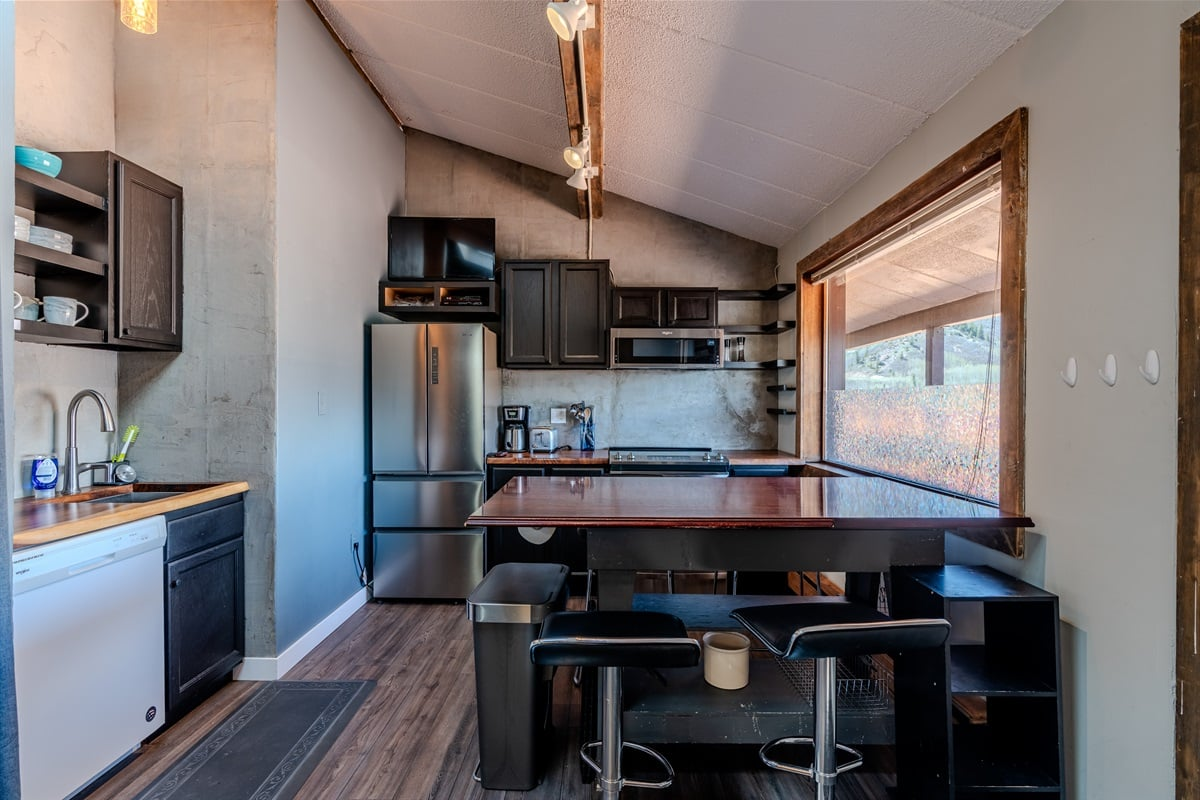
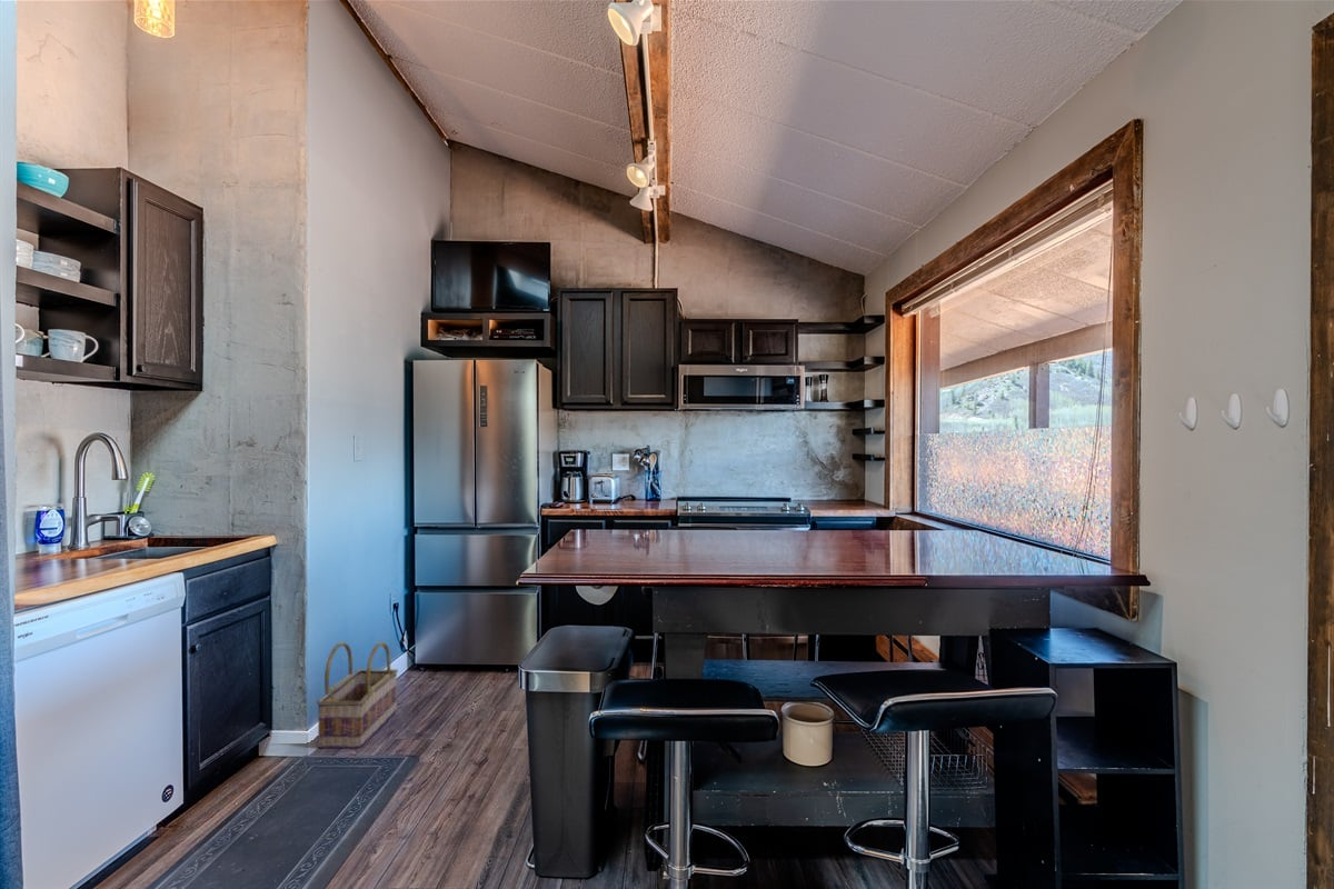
+ basket [316,641,399,750]
